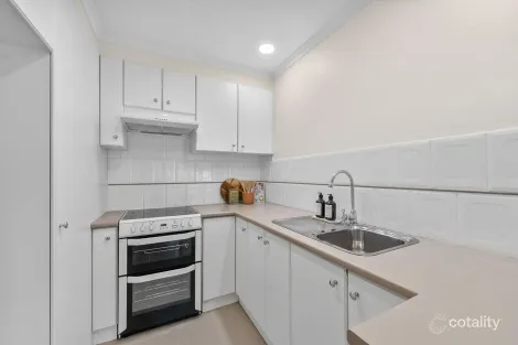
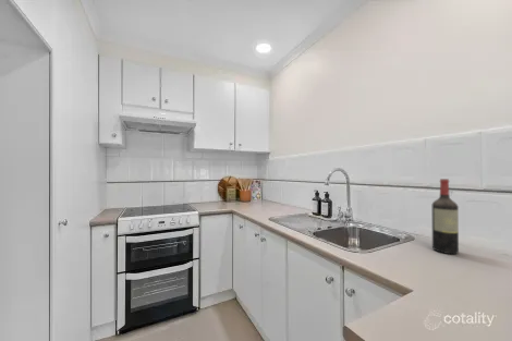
+ wine bottle [431,178,460,255]
